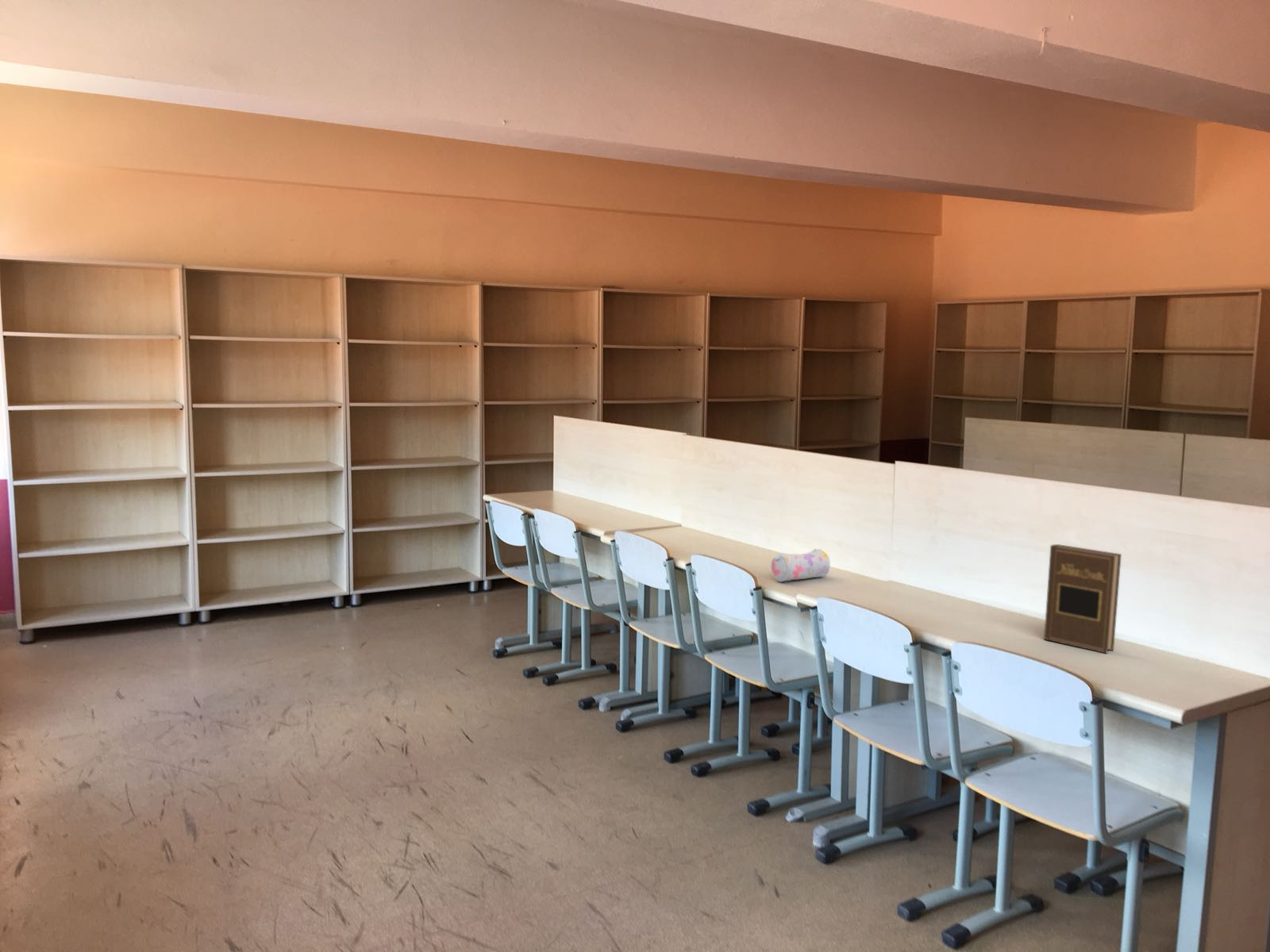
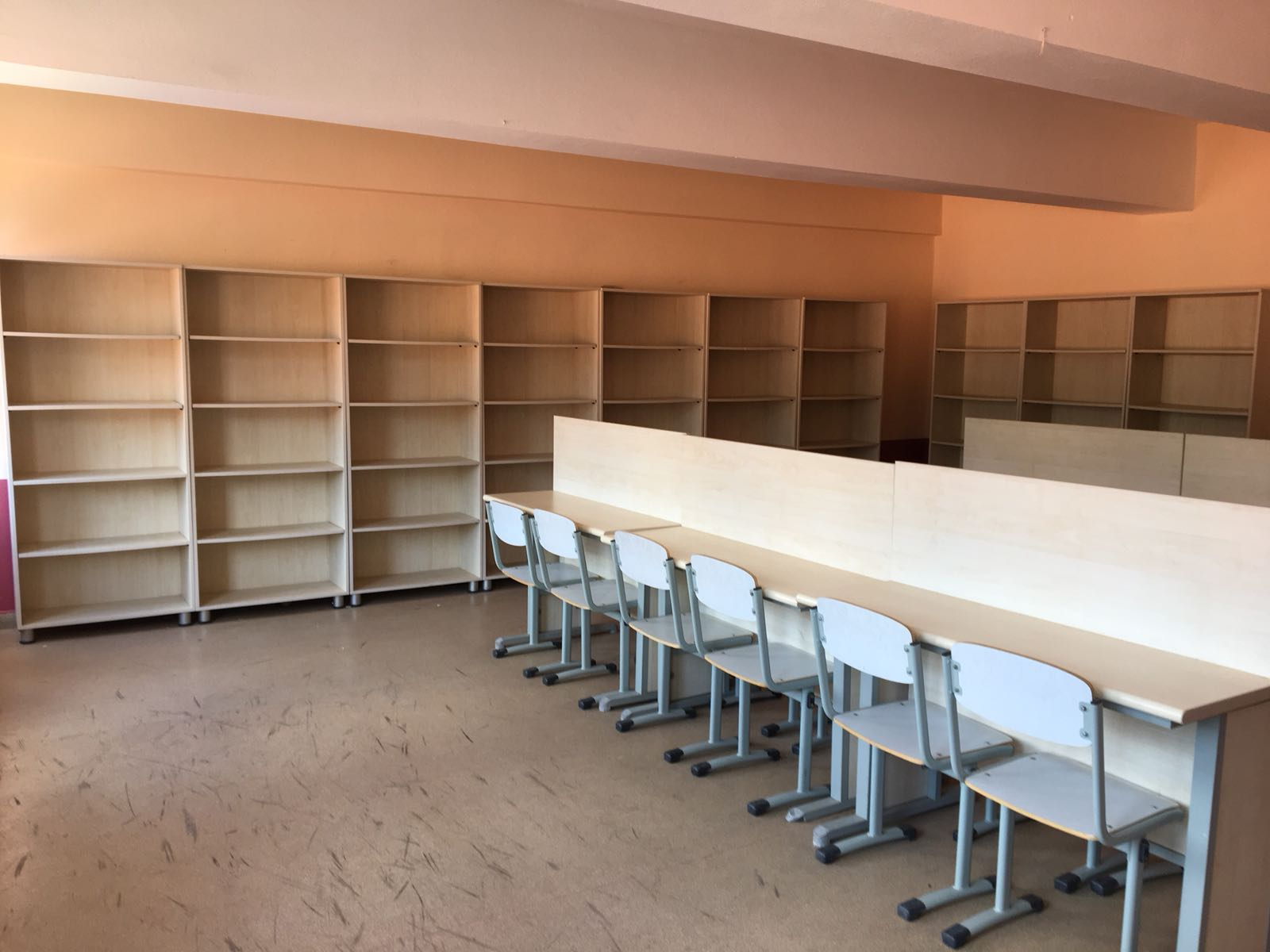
- pencil case [771,548,831,582]
- book [1043,543,1122,655]
